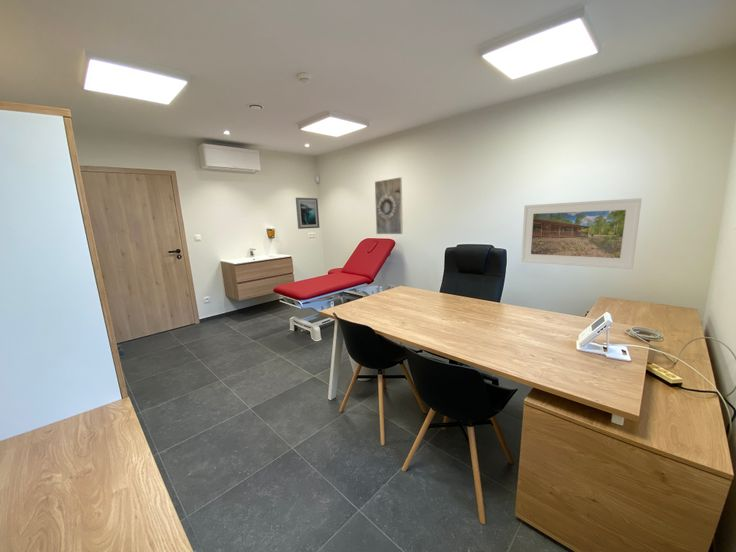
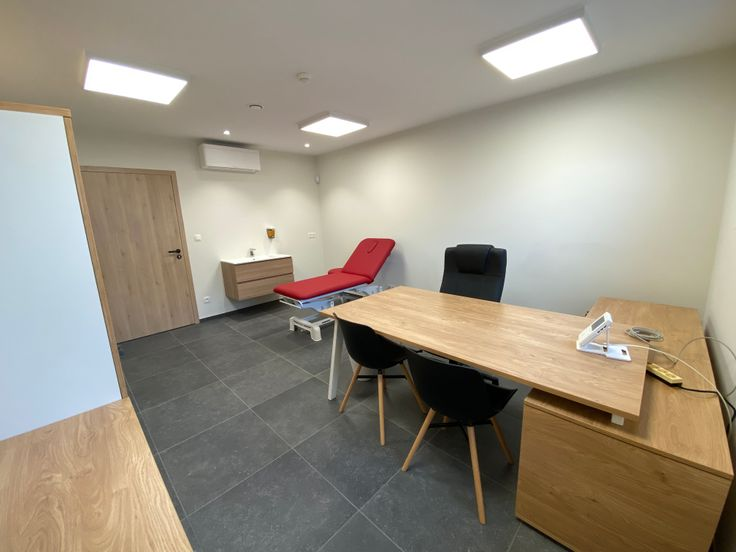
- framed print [374,176,404,235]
- wall art [295,197,320,230]
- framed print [520,197,643,270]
